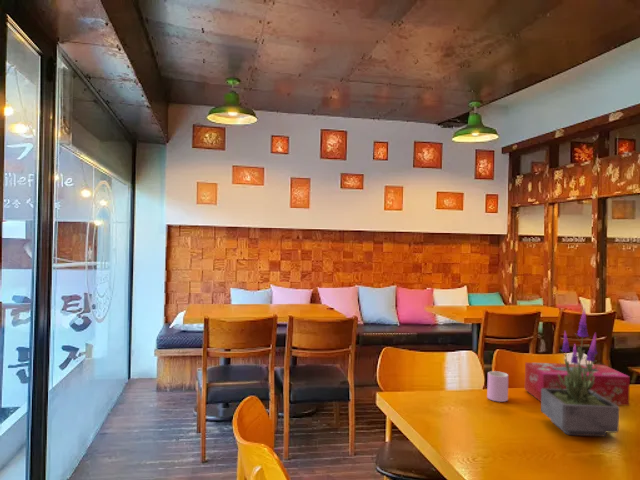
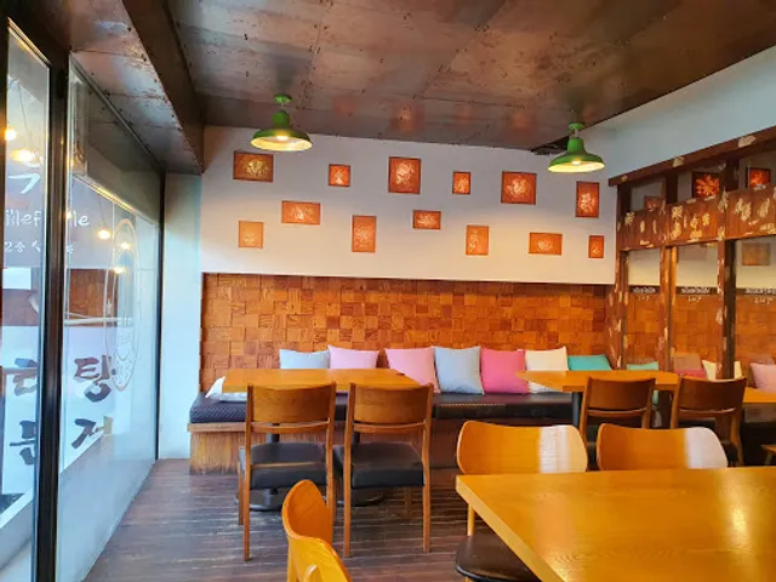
- cup [486,370,509,403]
- tissue box [524,362,631,406]
- potted plant [540,307,620,437]
